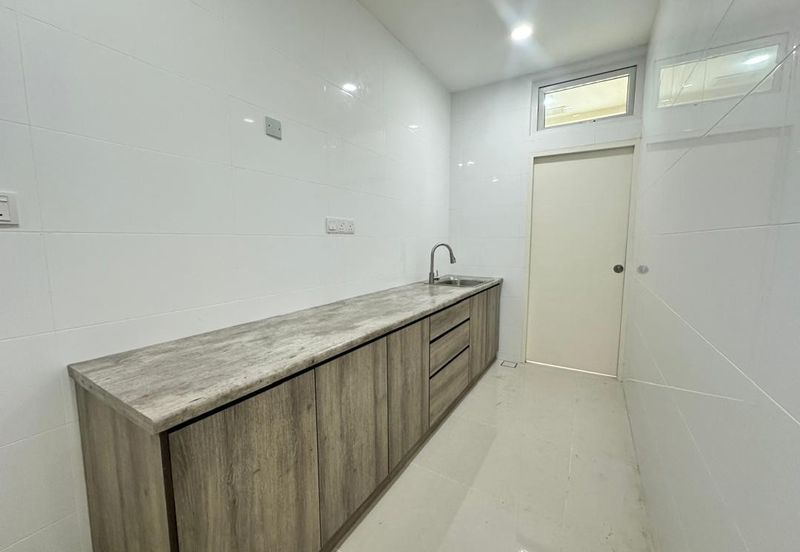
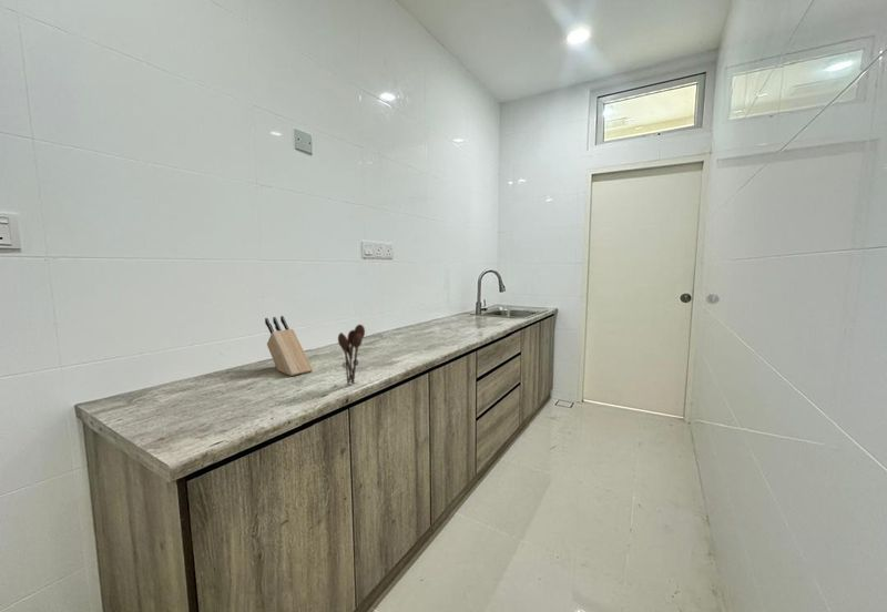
+ utensil holder [337,324,366,385]
+ knife block [264,315,314,377]
